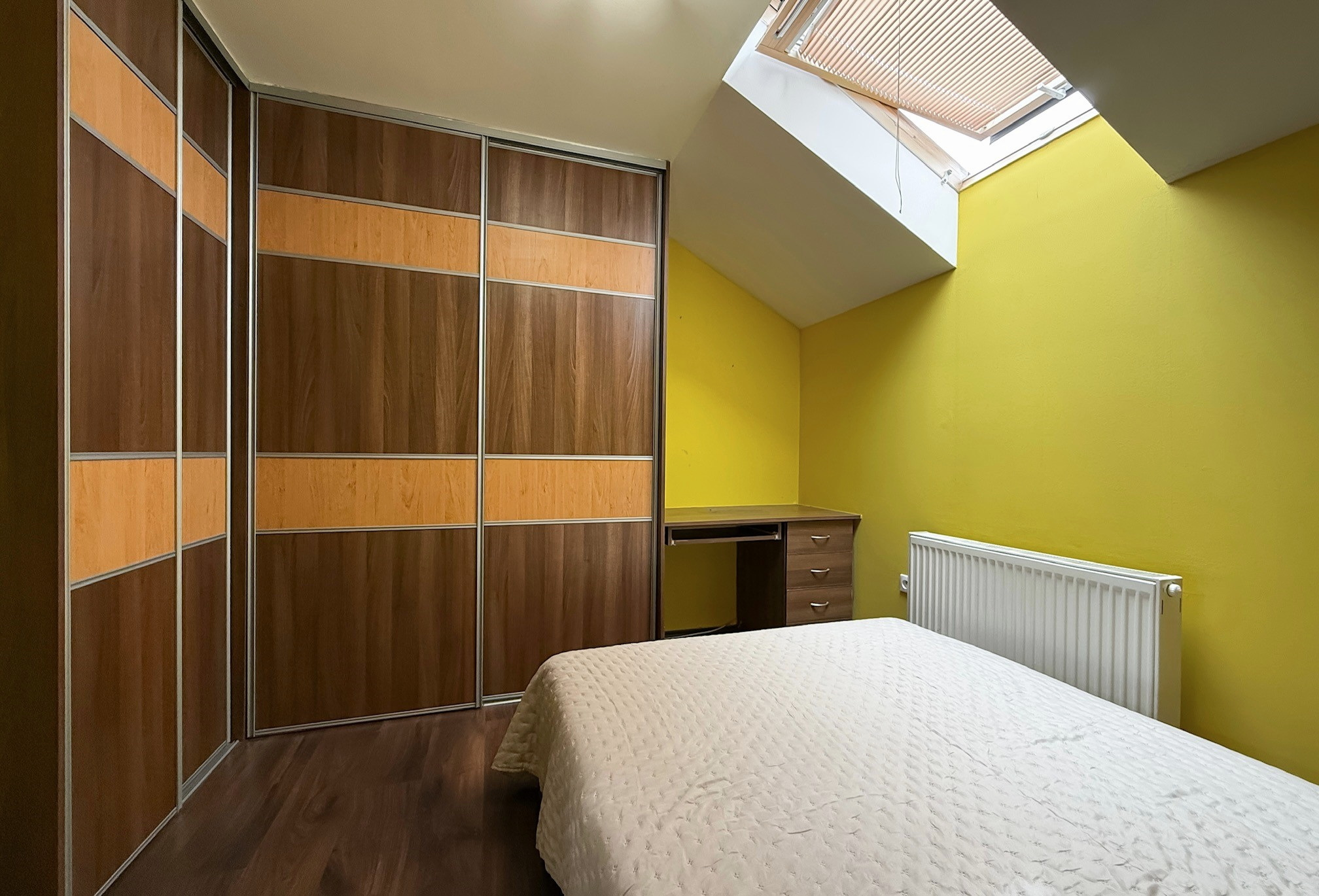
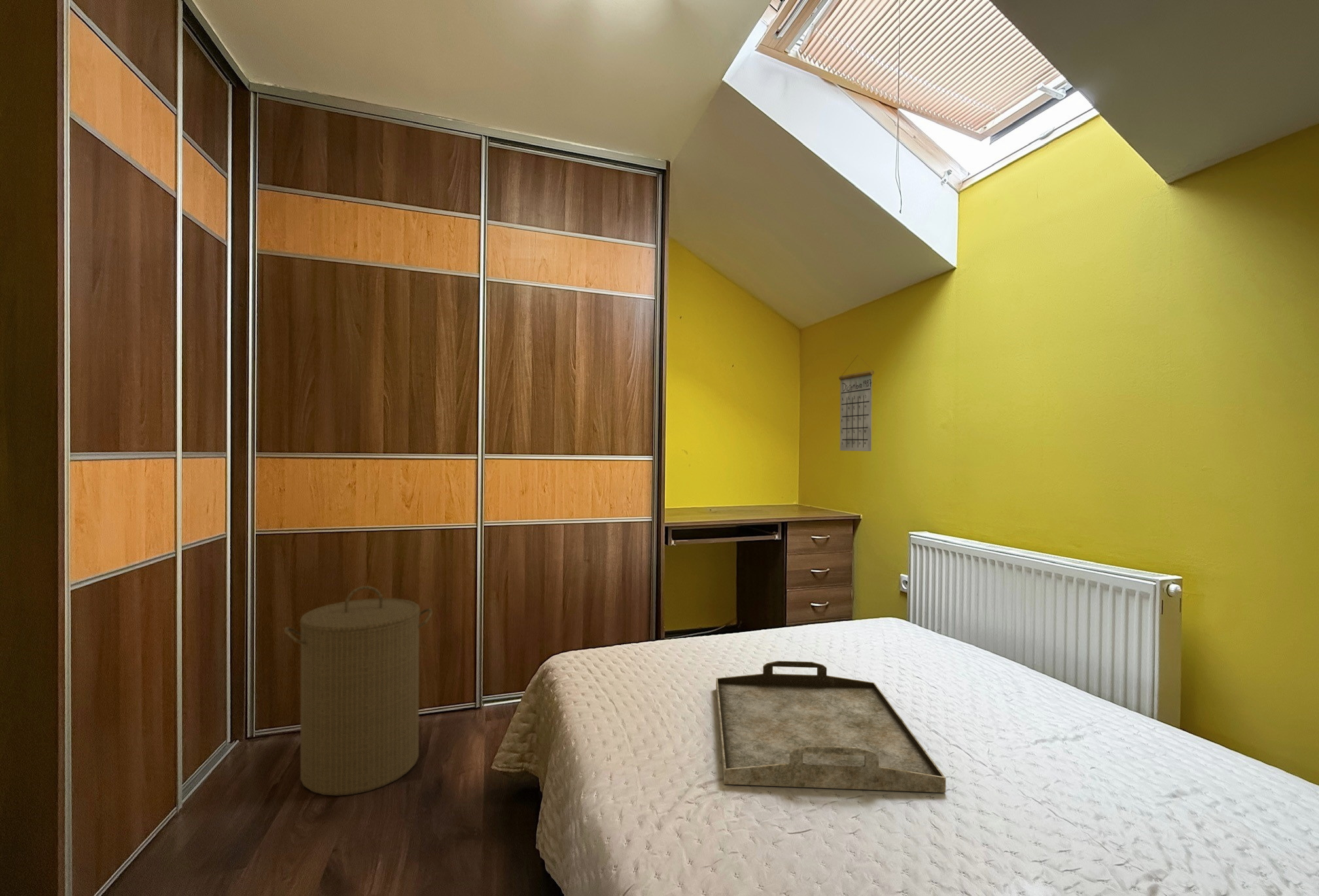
+ serving tray [715,661,947,793]
+ laundry hamper [283,585,433,797]
+ calendar [838,354,875,452]
